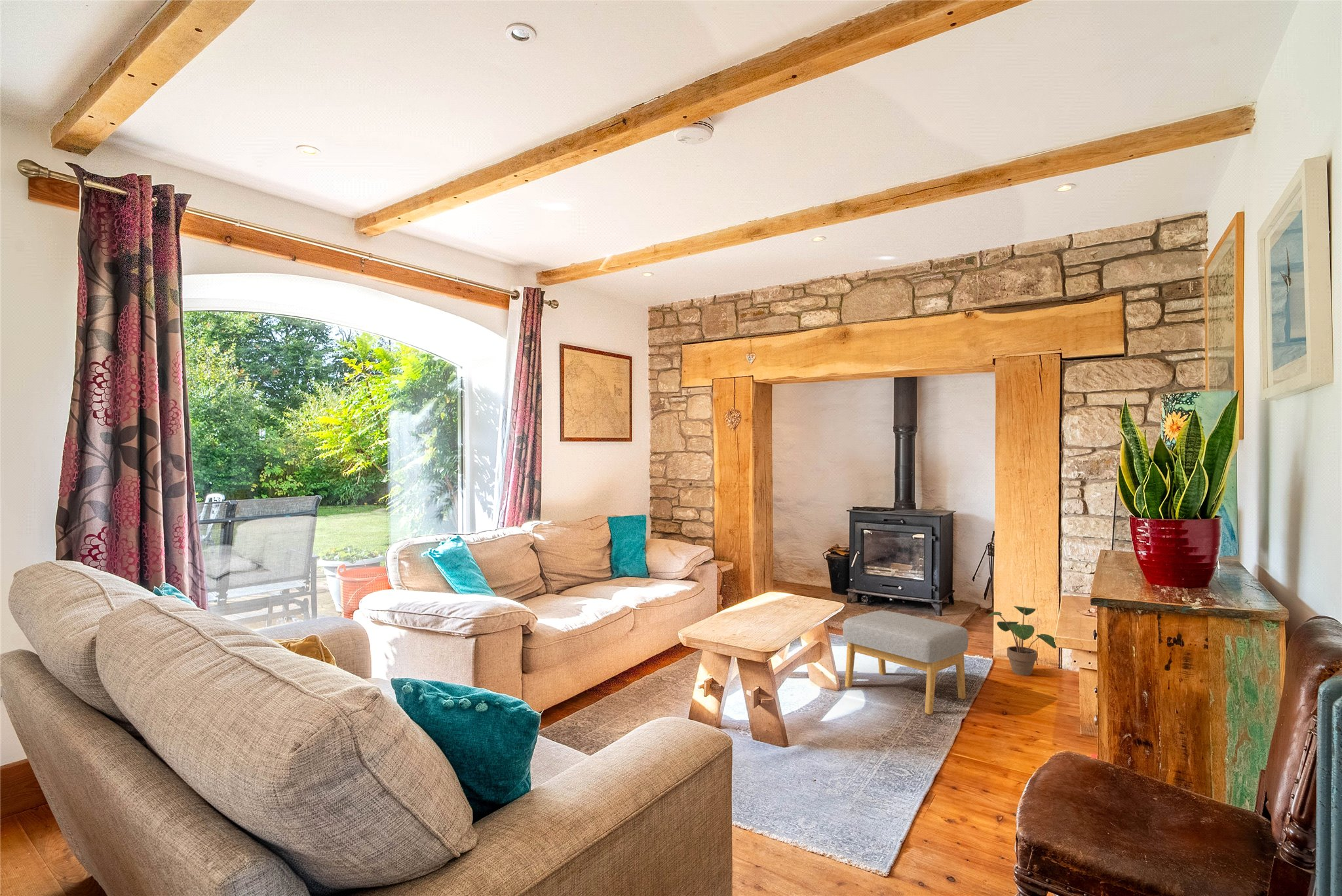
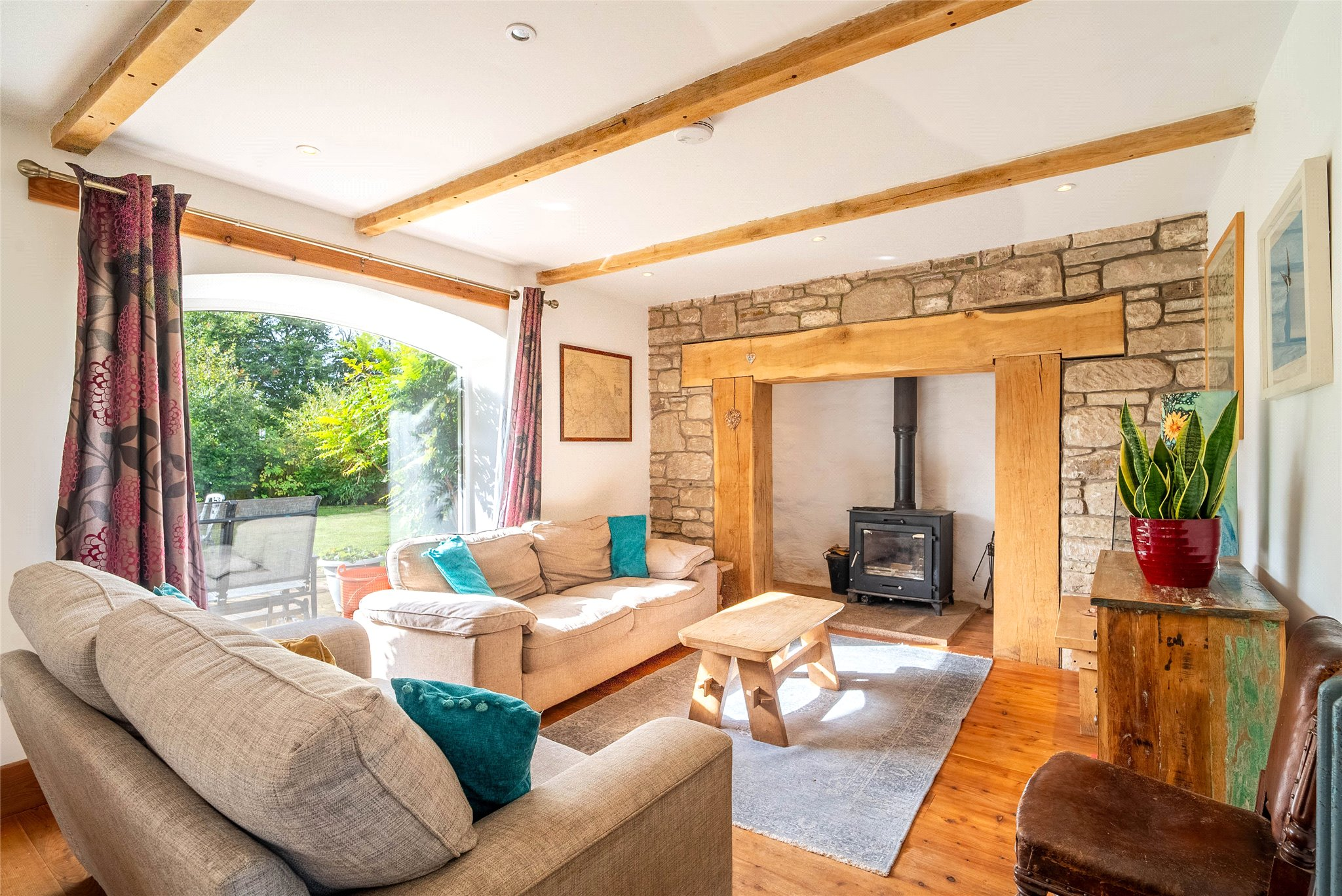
- footstool [843,610,968,715]
- potted plant [986,605,1058,677]
